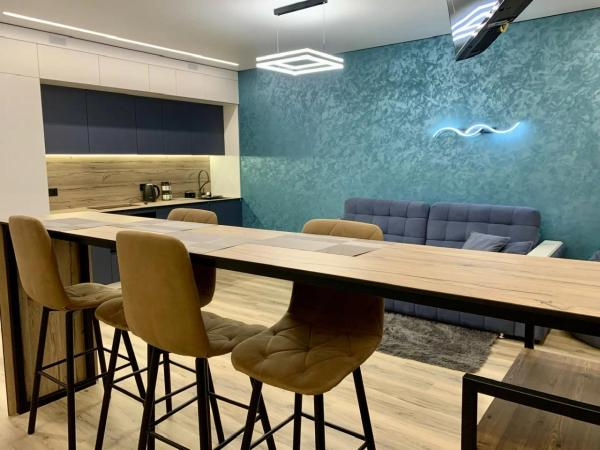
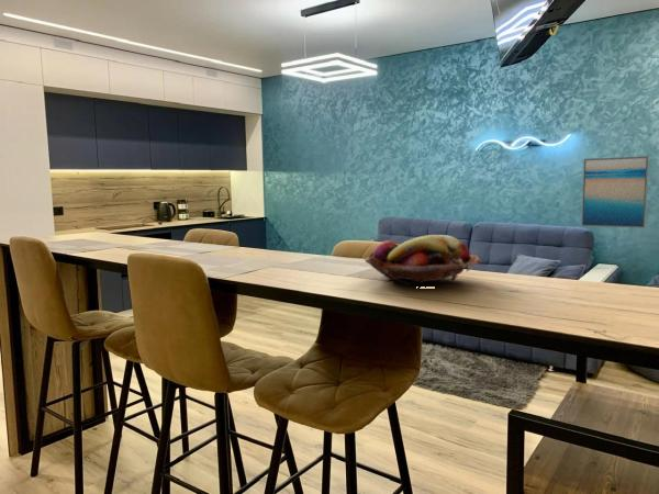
+ fruit basket [364,234,483,289]
+ wall art [581,155,650,229]
